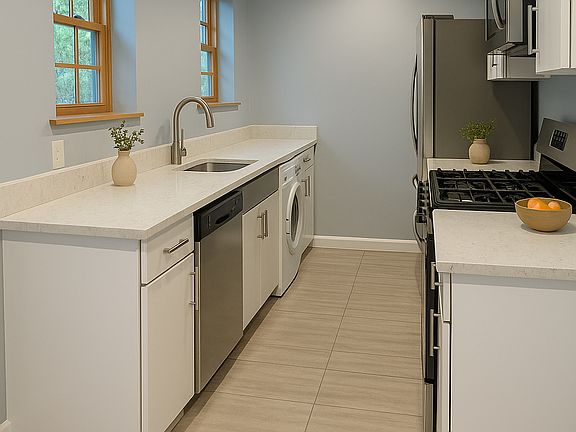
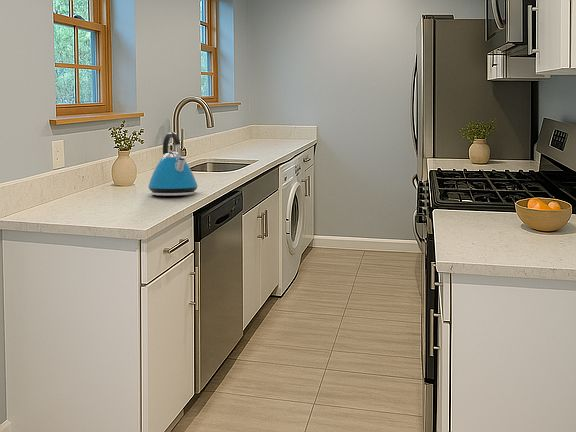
+ kettle [147,131,199,197]
